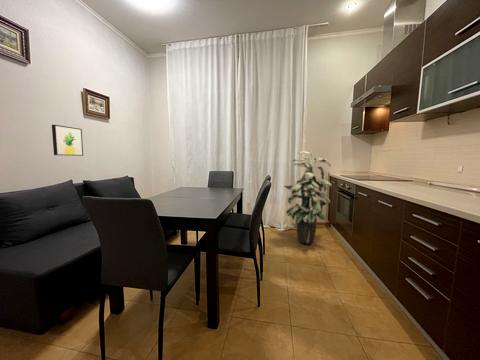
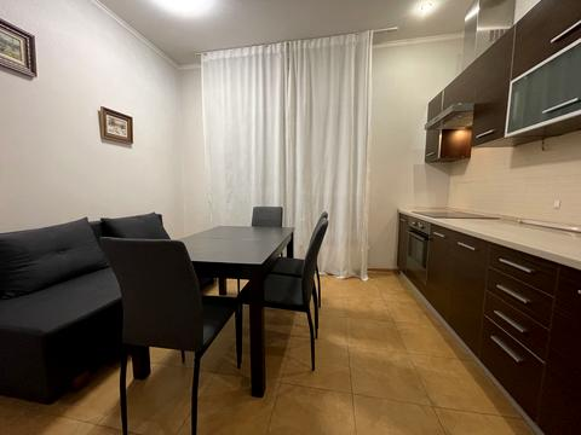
- indoor plant [283,150,333,245]
- wall art [51,124,84,157]
